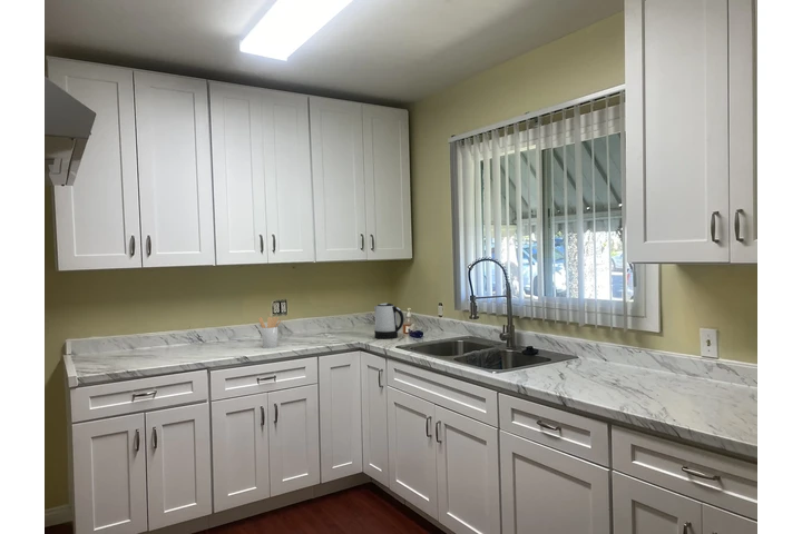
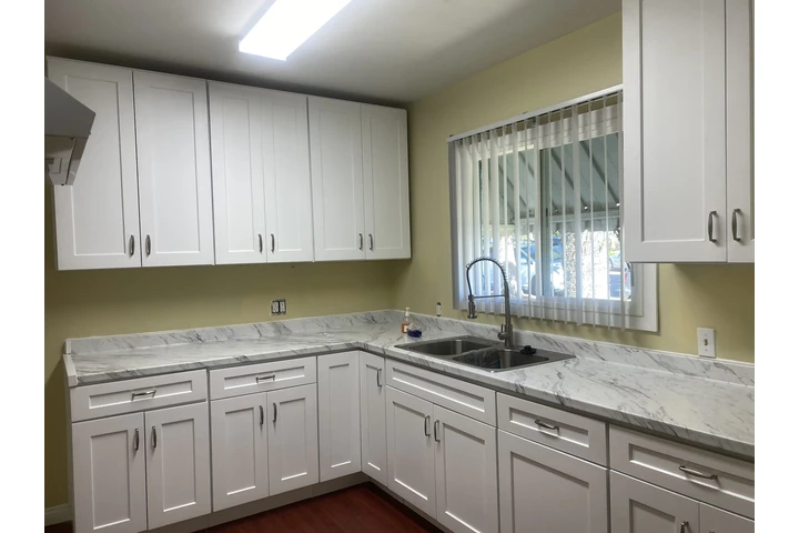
- utensil holder [257,316,282,349]
- kettle [373,303,405,339]
